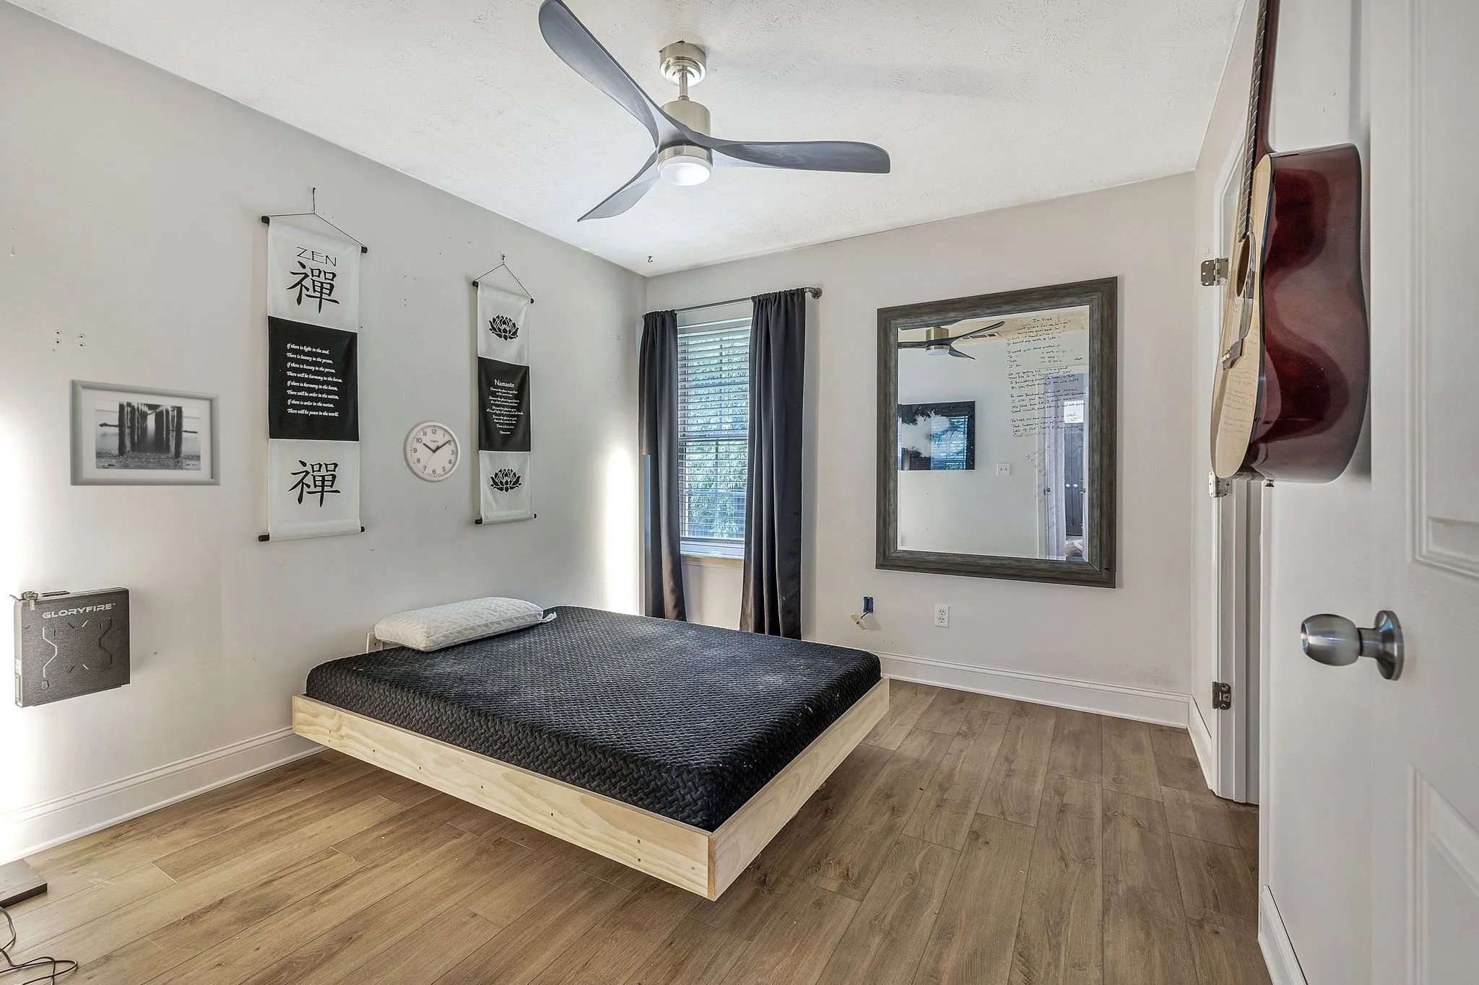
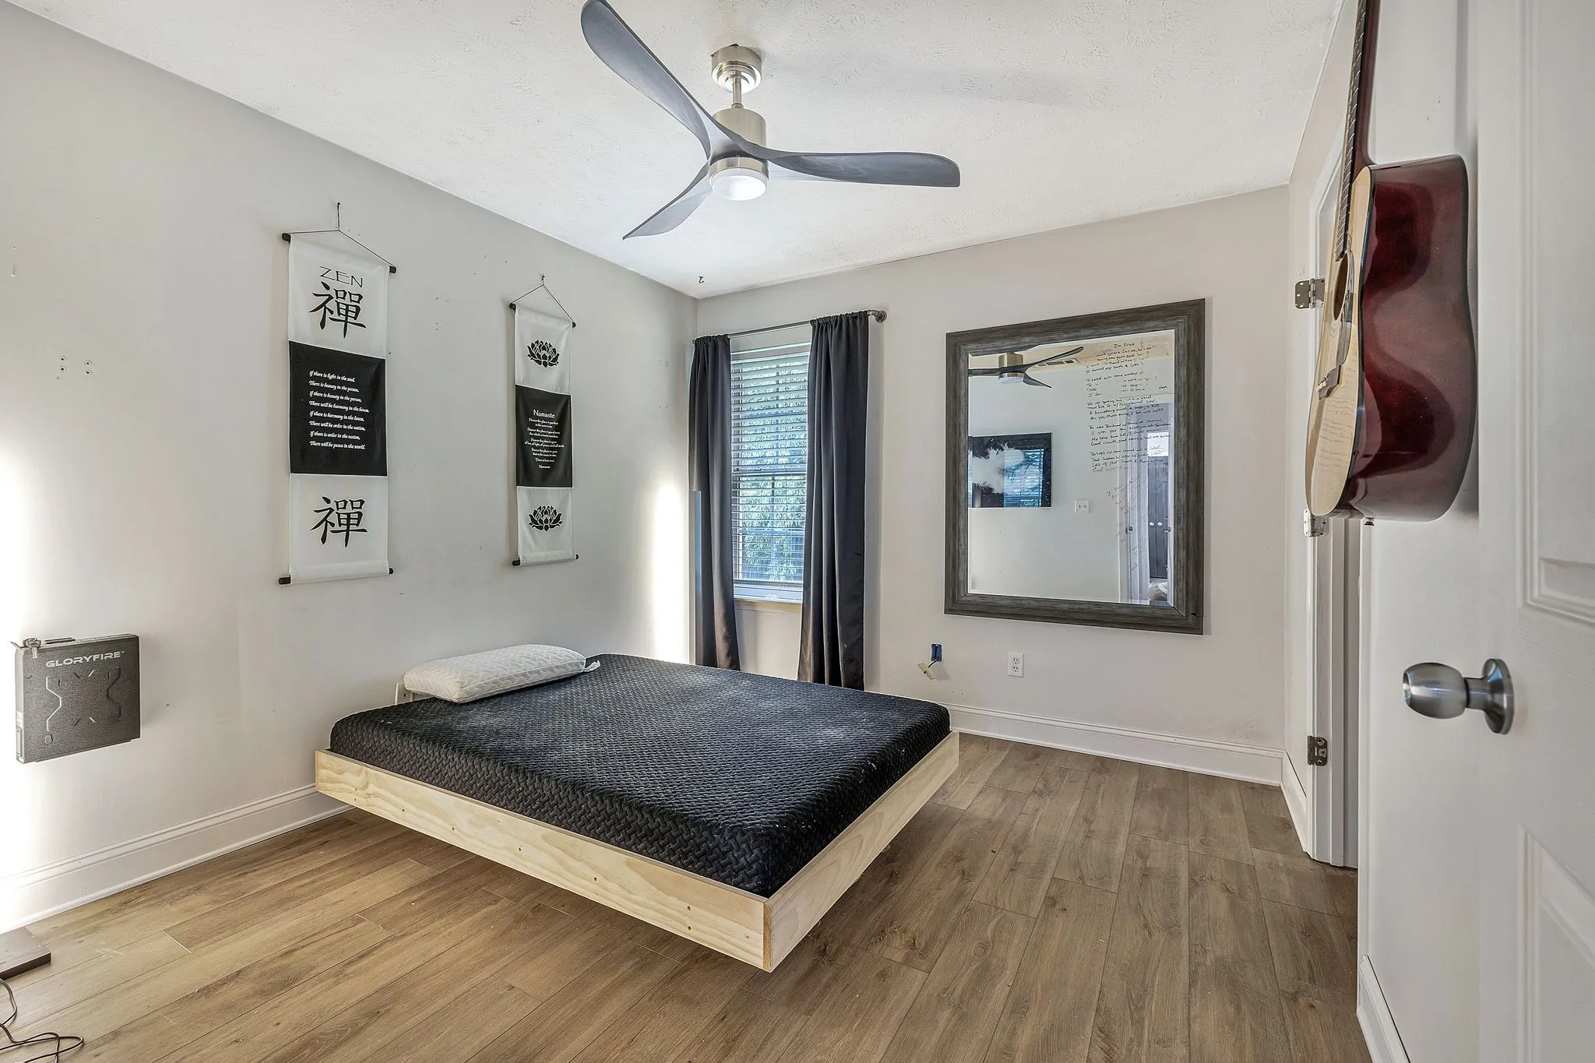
- wall art [68,379,221,486]
- wall clock [402,419,462,484]
